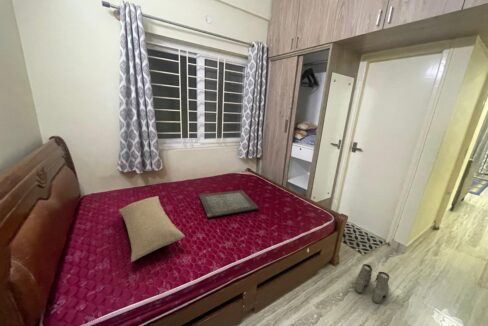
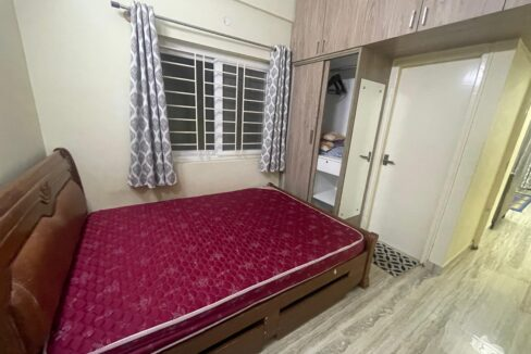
- serving tray [198,189,259,219]
- pillow [118,195,186,263]
- boots [354,263,390,304]
